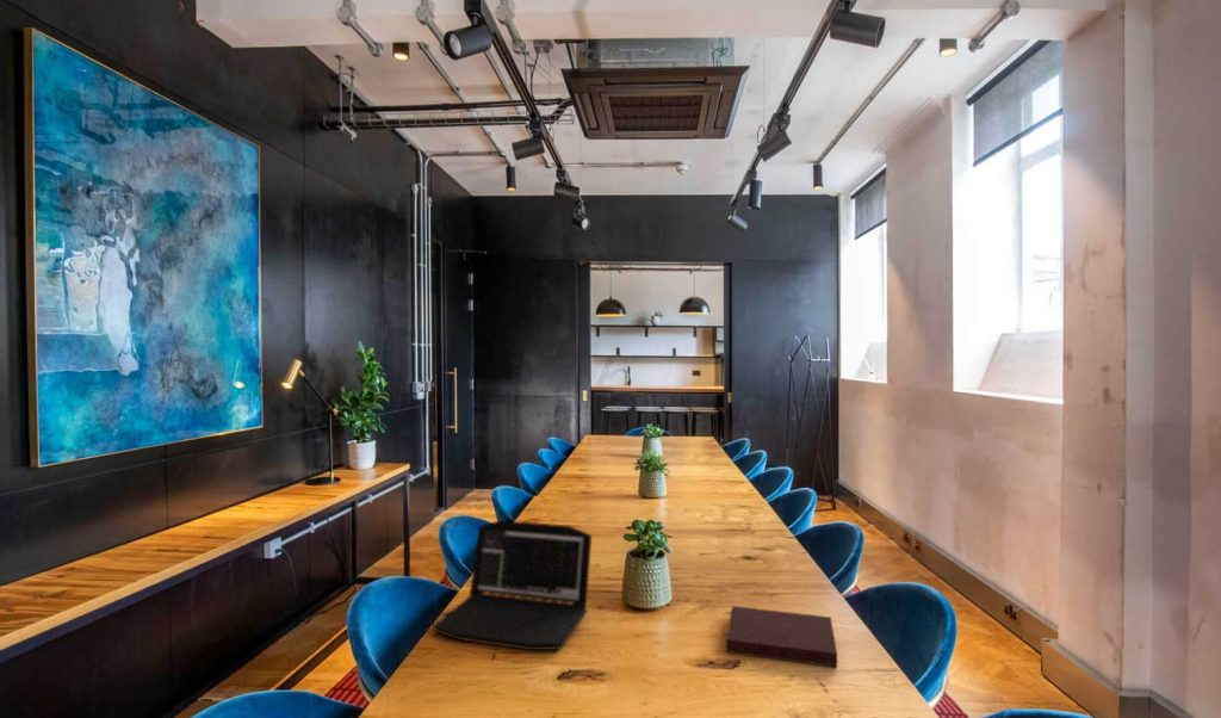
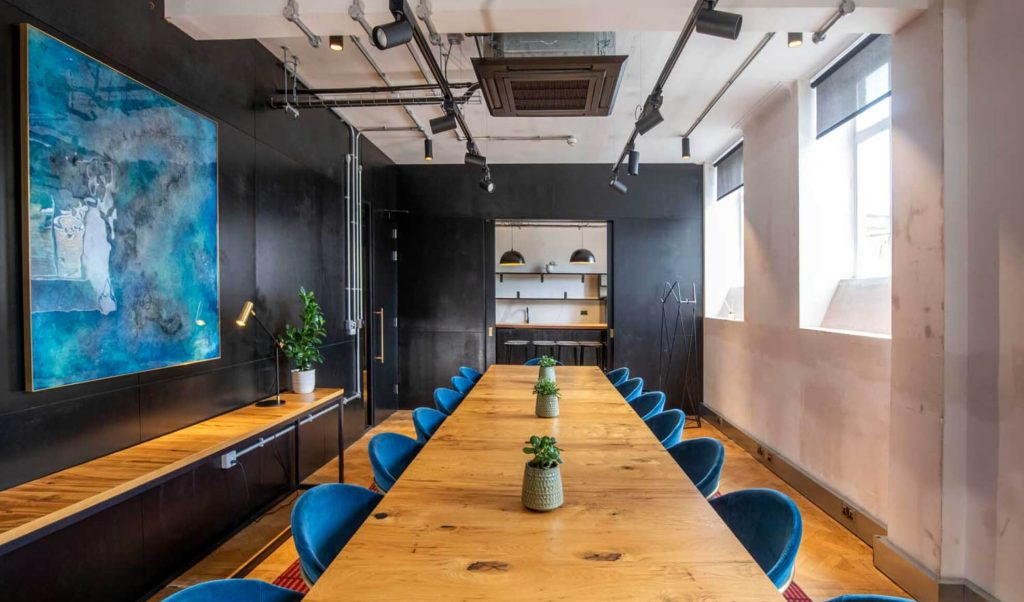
- laptop [432,519,593,651]
- notebook [725,605,838,668]
